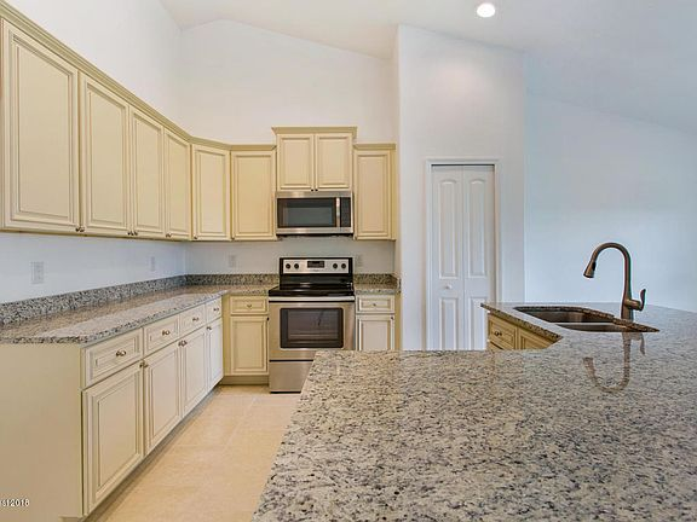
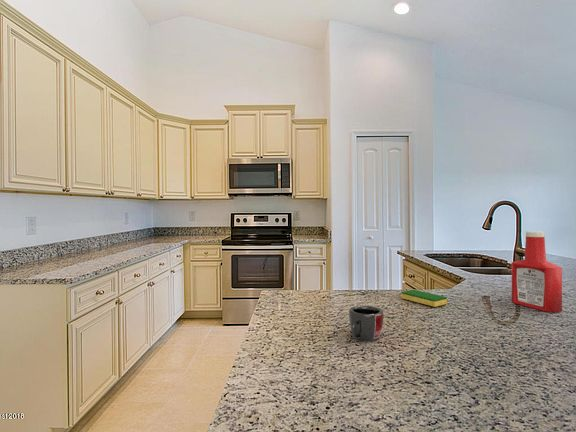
+ dish sponge [400,289,448,308]
+ soap bottle [511,230,563,313]
+ mug [348,305,385,342]
